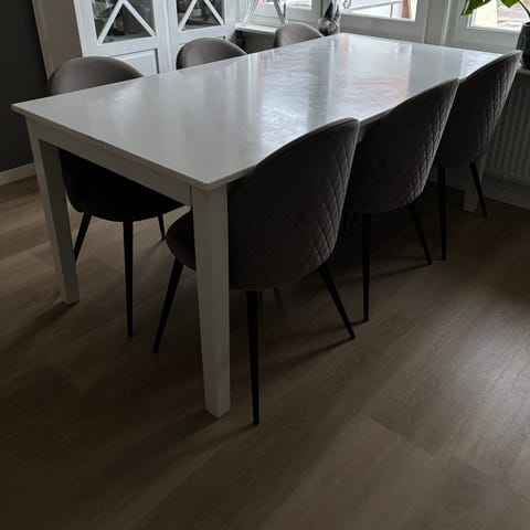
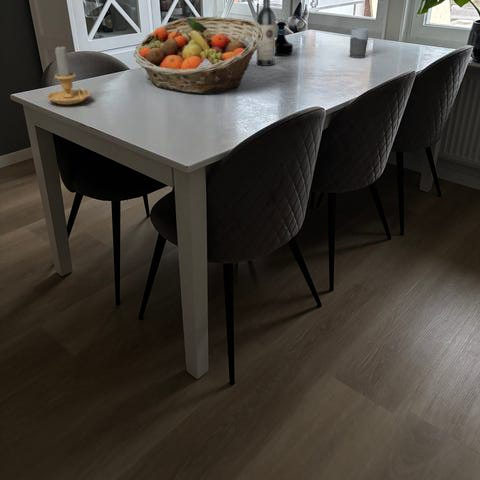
+ fruit basket [132,16,264,94]
+ tequila bottle [275,20,294,57]
+ wine bottle [256,0,276,67]
+ mug [348,27,369,59]
+ candle [45,46,91,106]
